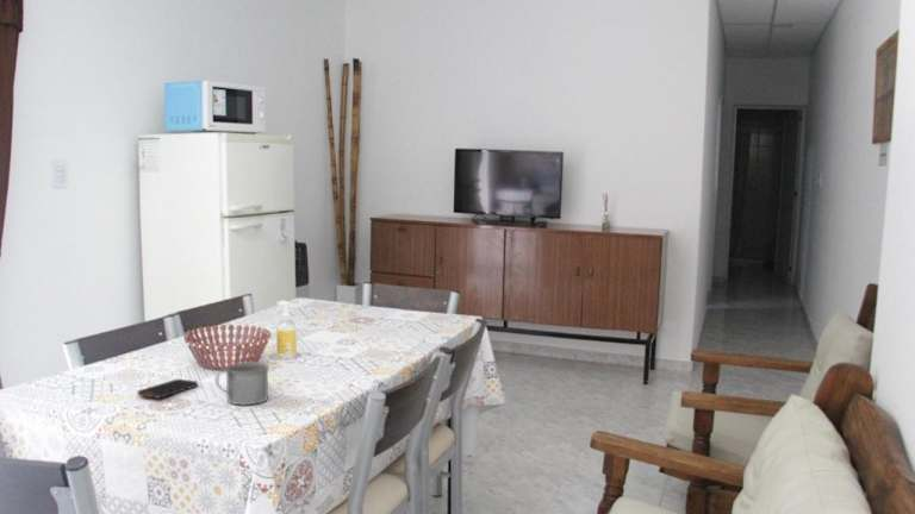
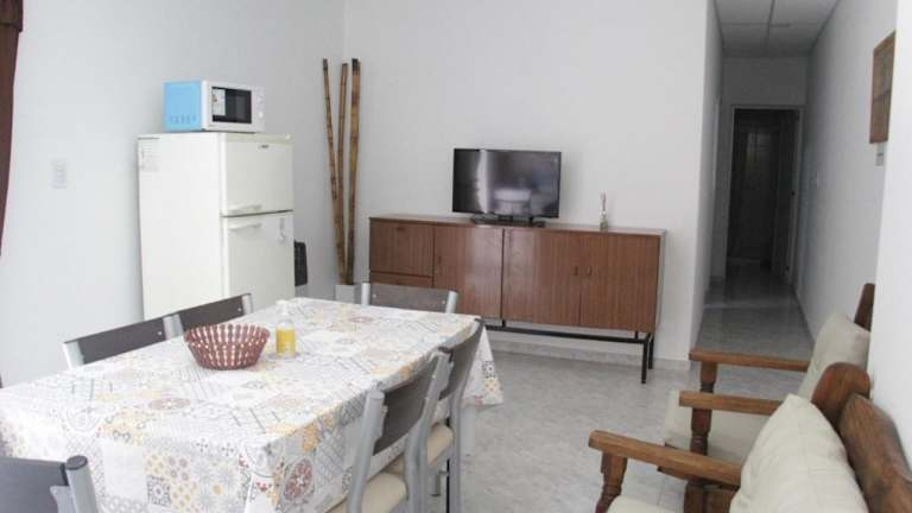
- mug [214,361,270,406]
- smartphone [137,378,199,400]
